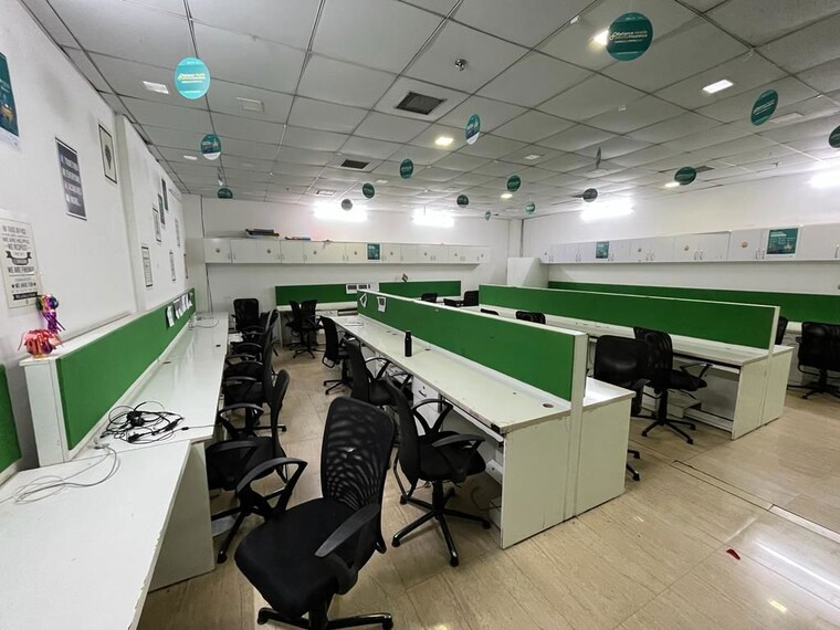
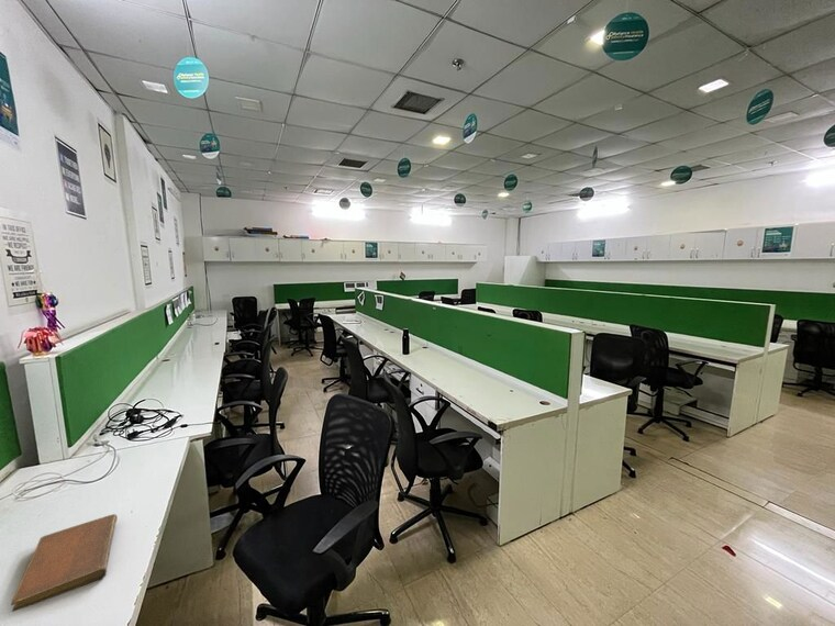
+ notebook [10,513,119,613]
